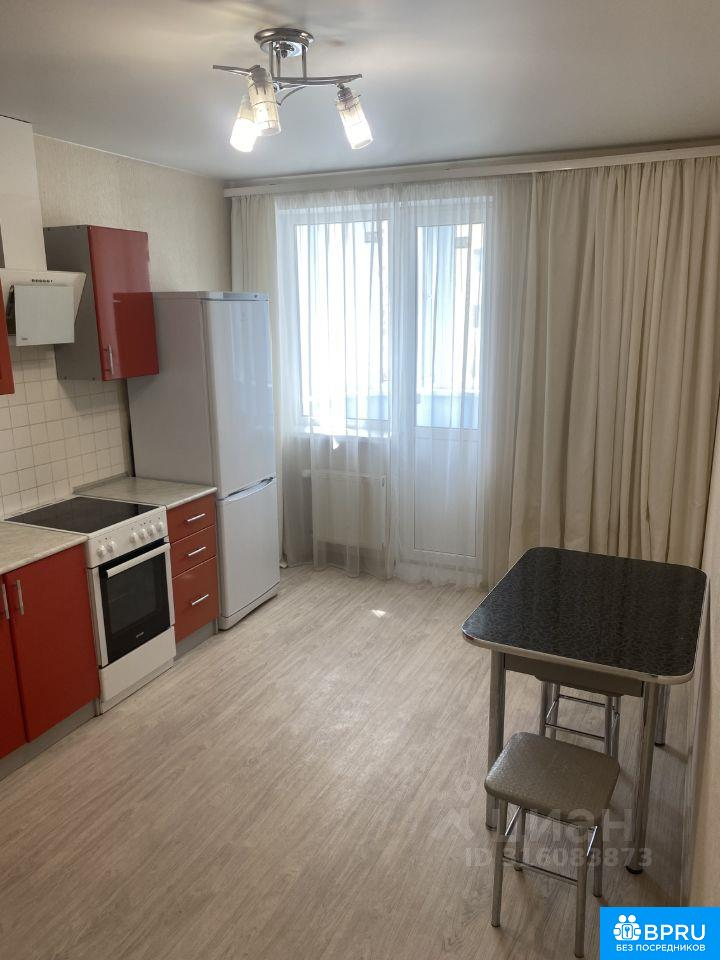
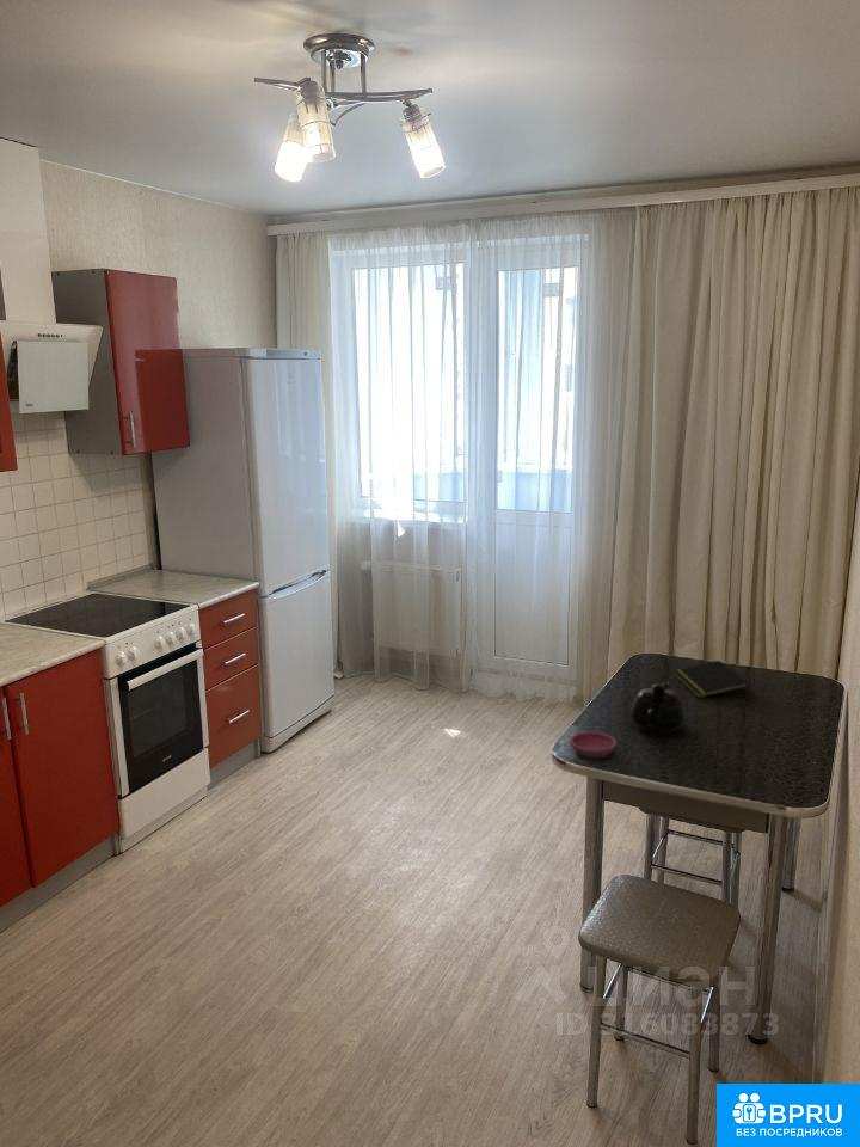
+ saucer [569,731,618,759]
+ notepad [671,660,750,699]
+ teapot [629,680,687,735]
